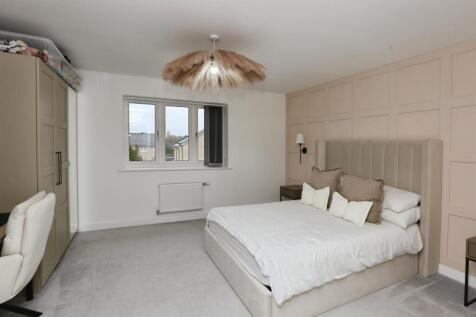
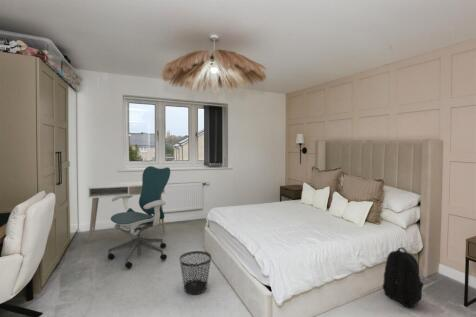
+ desk [87,180,166,243]
+ wastebasket [179,250,212,295]
+ office chair [106,165,171,270]
+ backpack [381,247,424,309]
